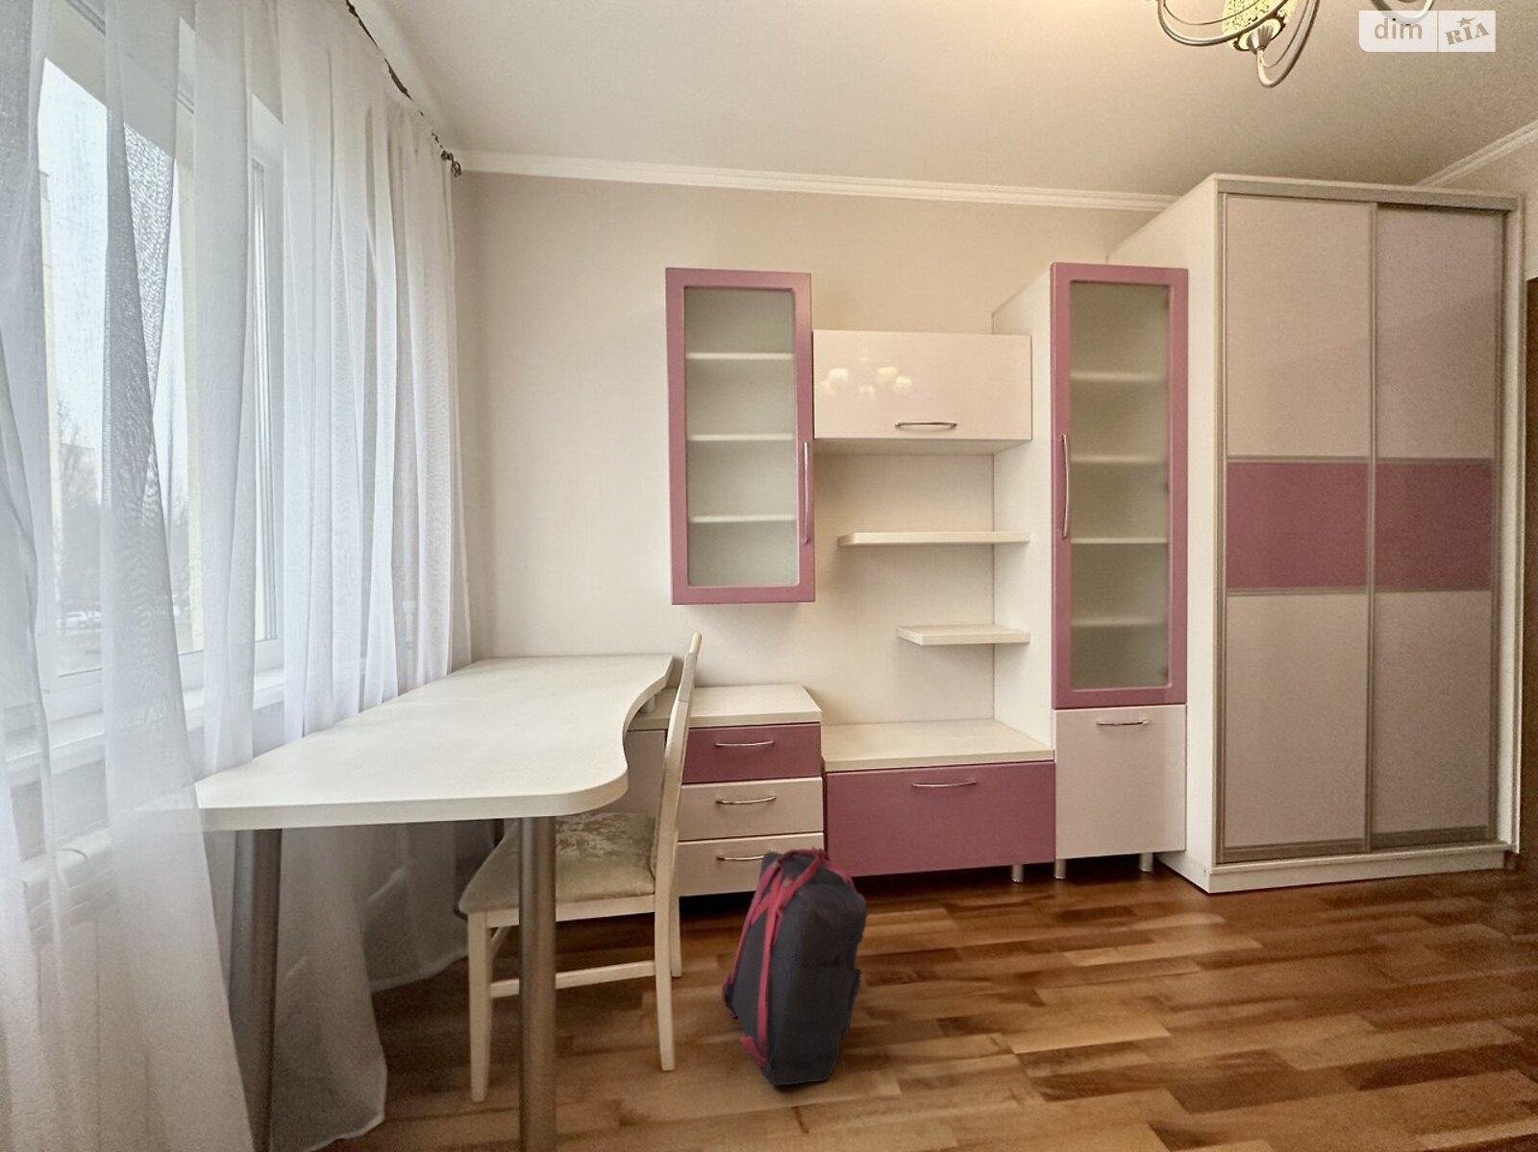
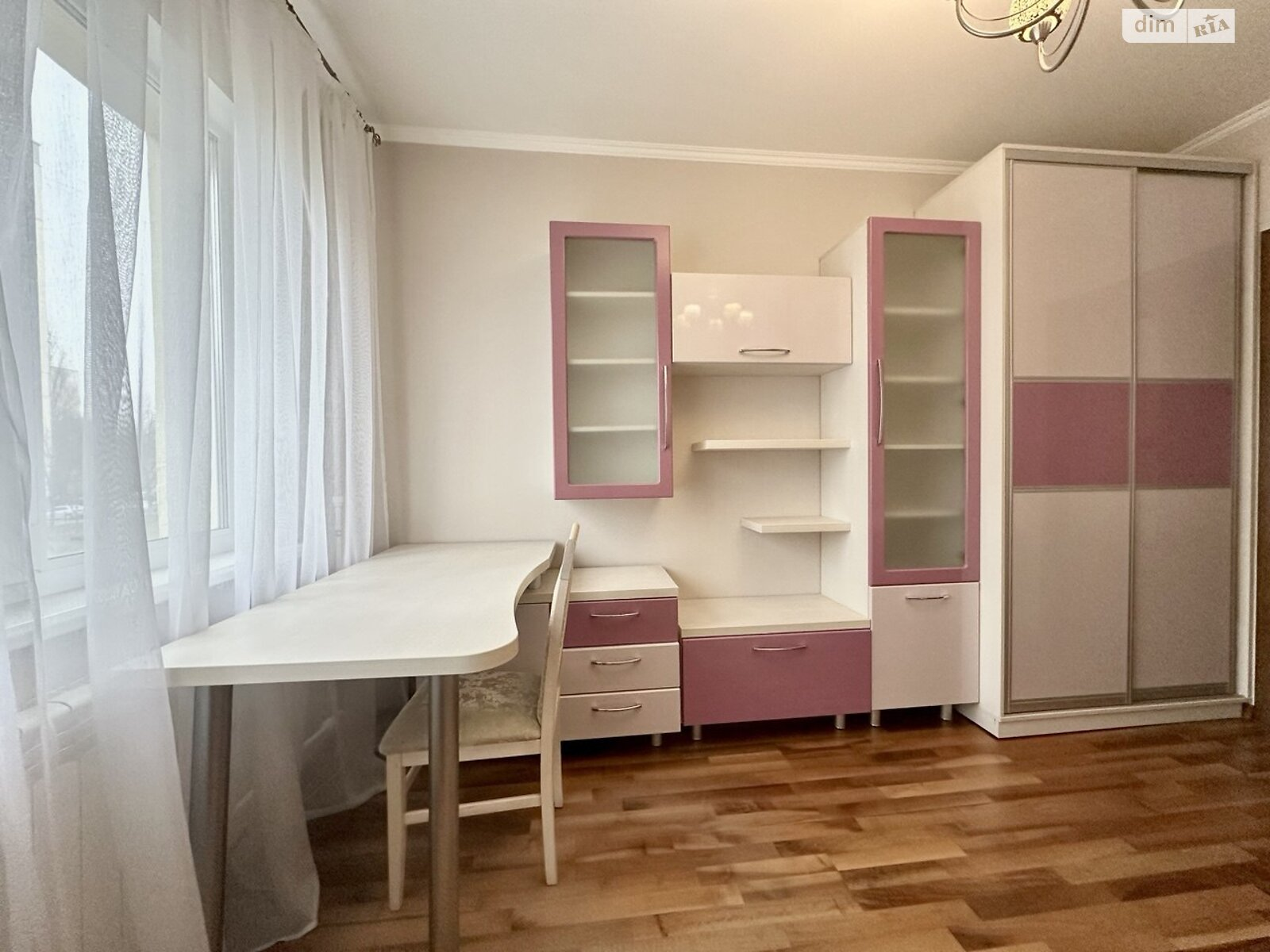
- backpack [721,845,870,1085]
